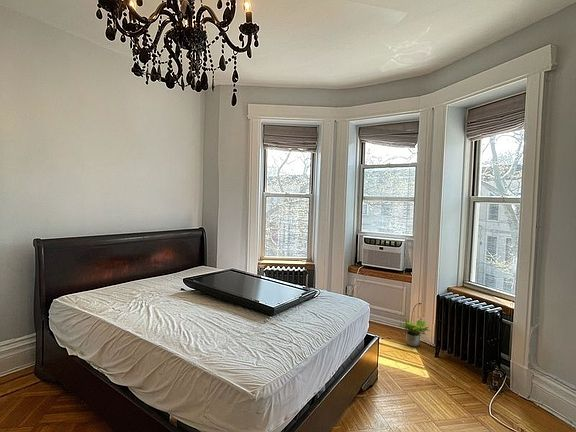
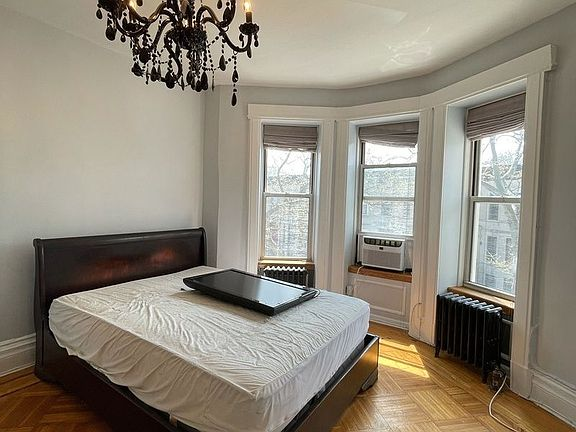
- potted plant [398,316,432,348]
